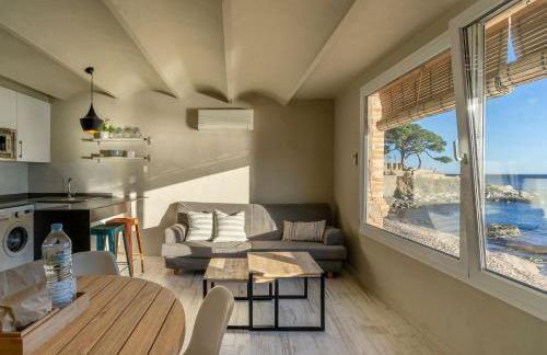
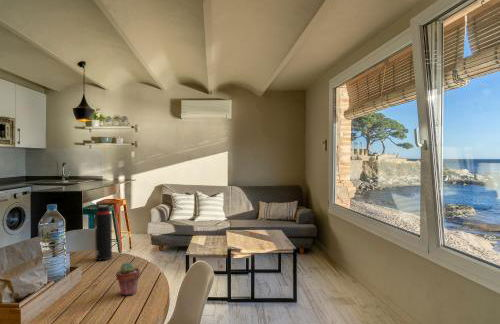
+ potted succulent [115,261,141,296]
+ water bottle [94,204,113,261]
